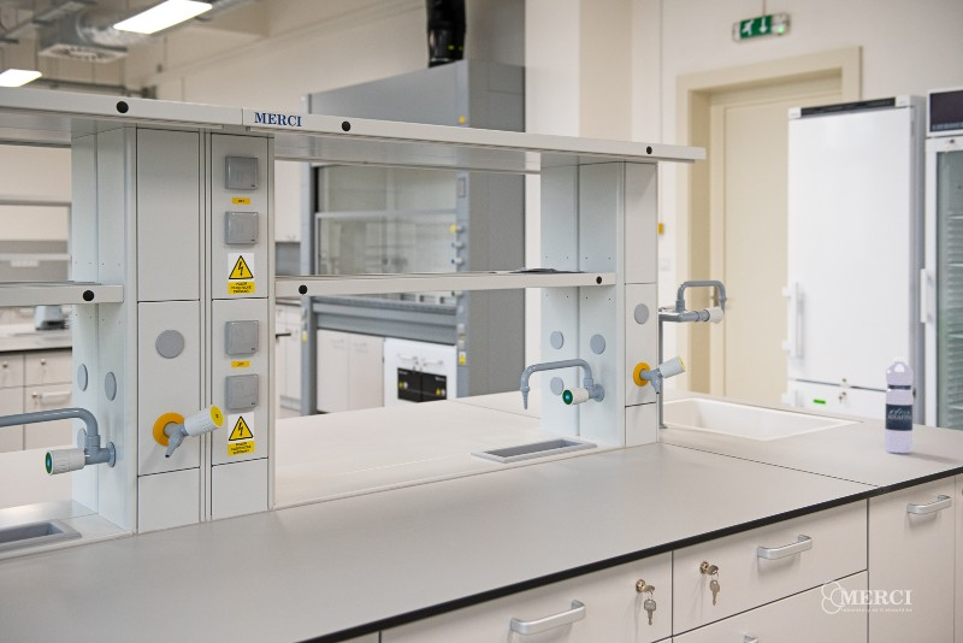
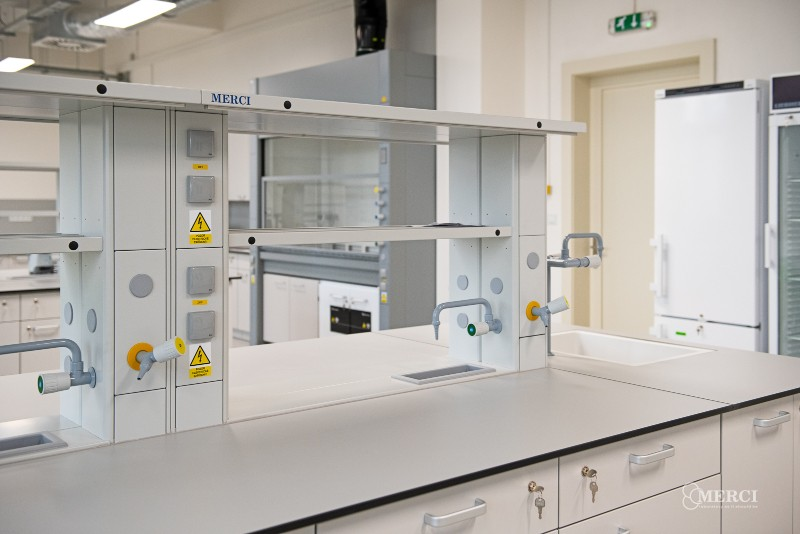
- water bottle [884,356,915,454]
